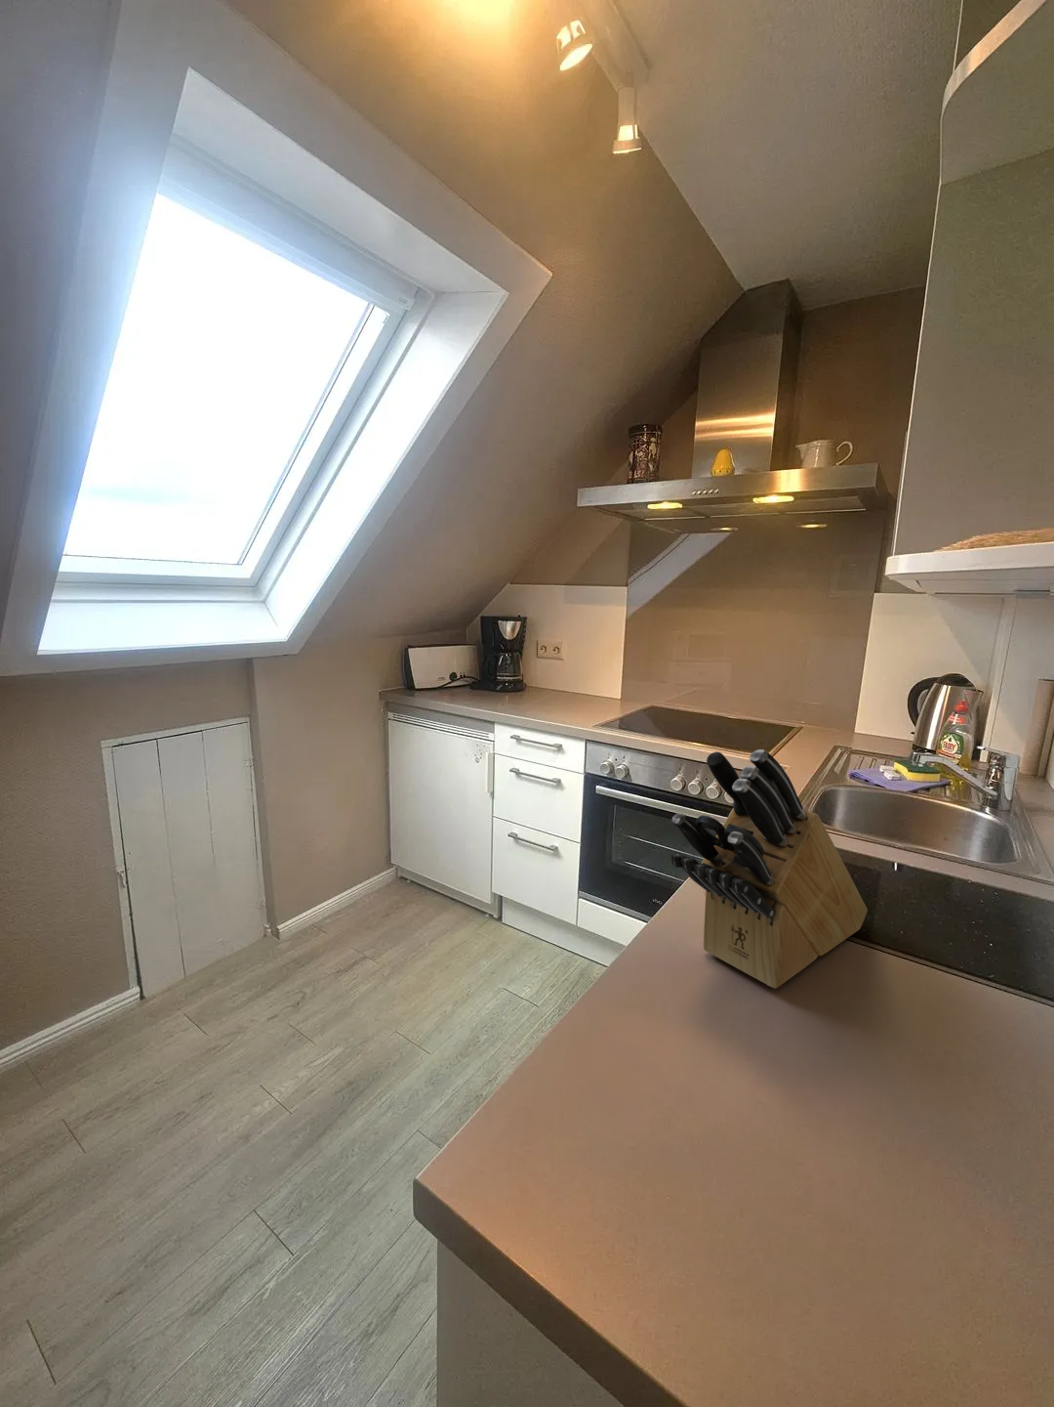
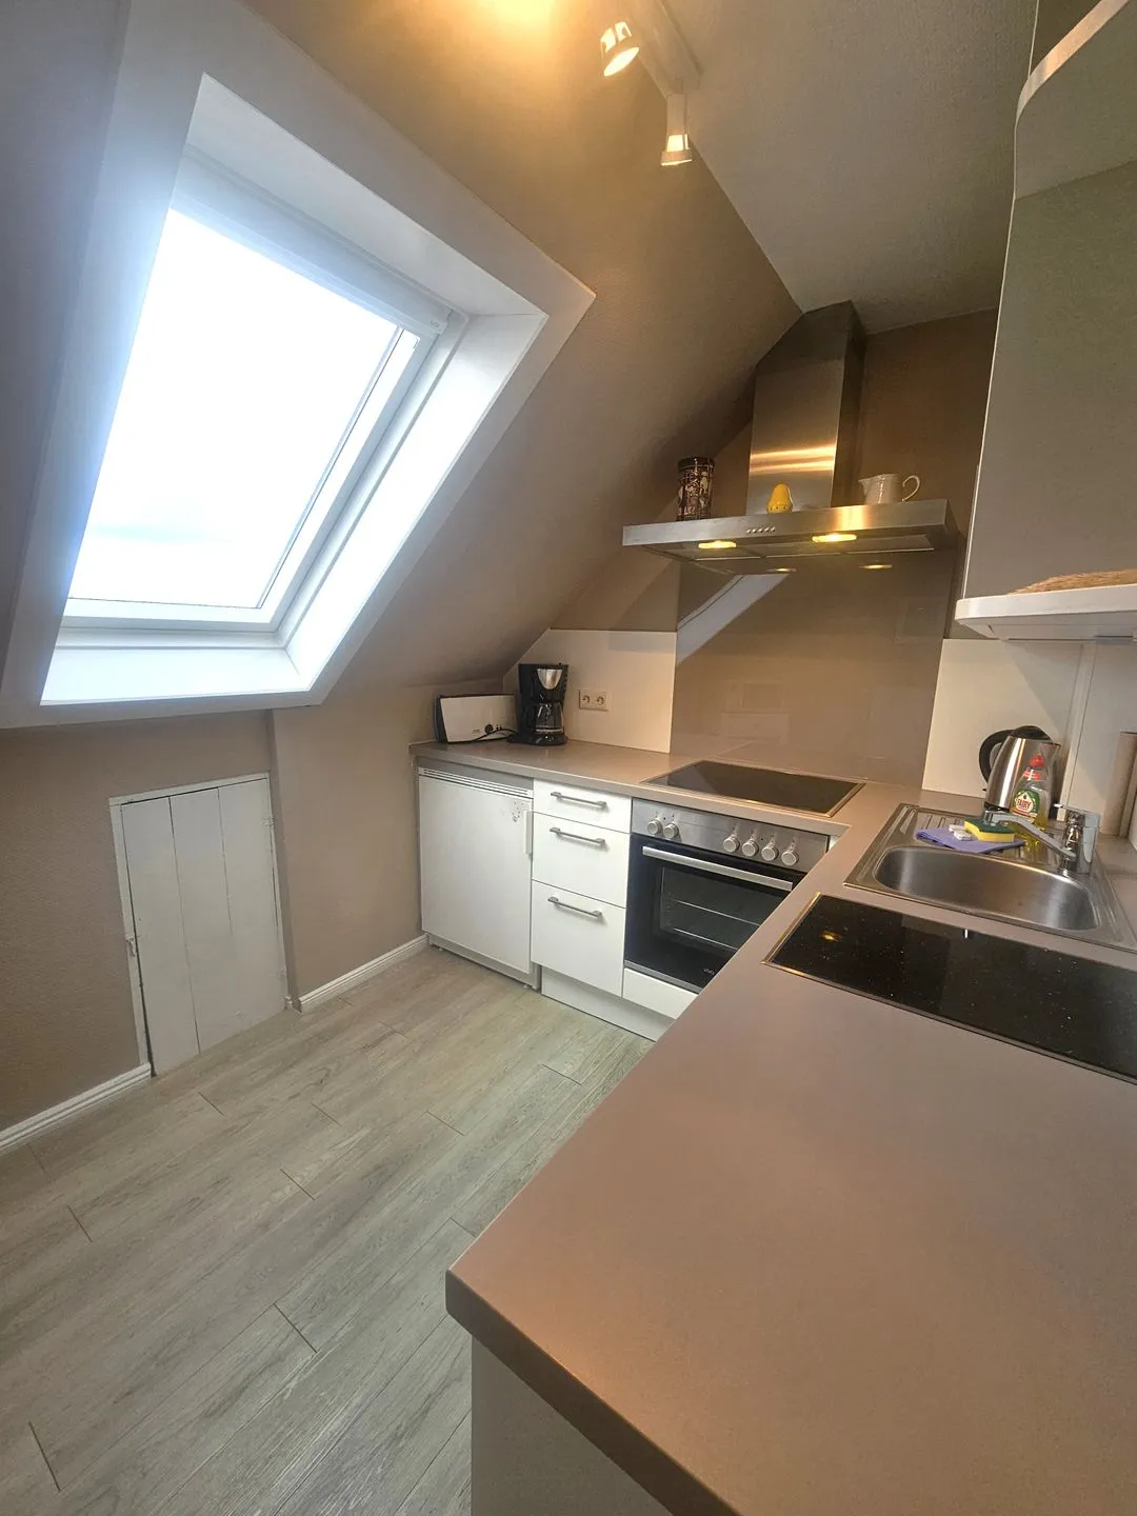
- knife block [671,749,869,989]
